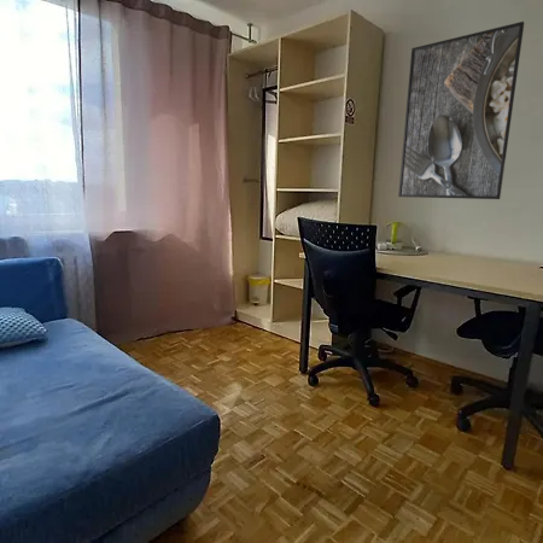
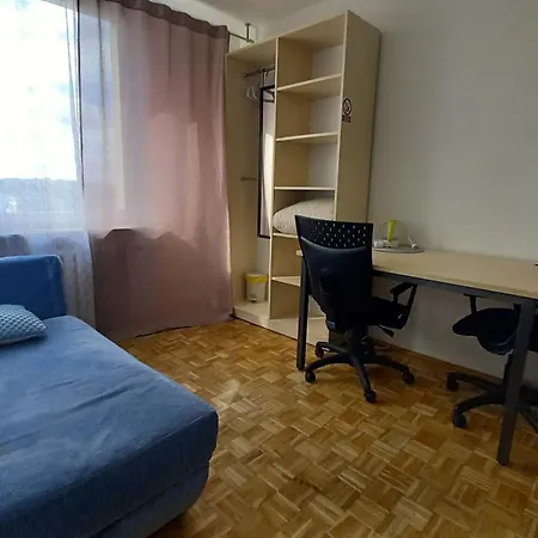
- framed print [397,21,525,200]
